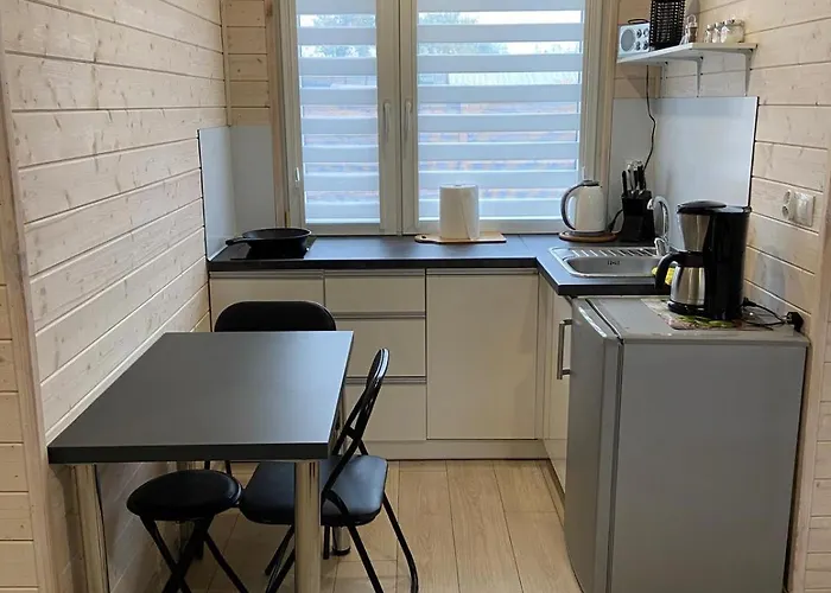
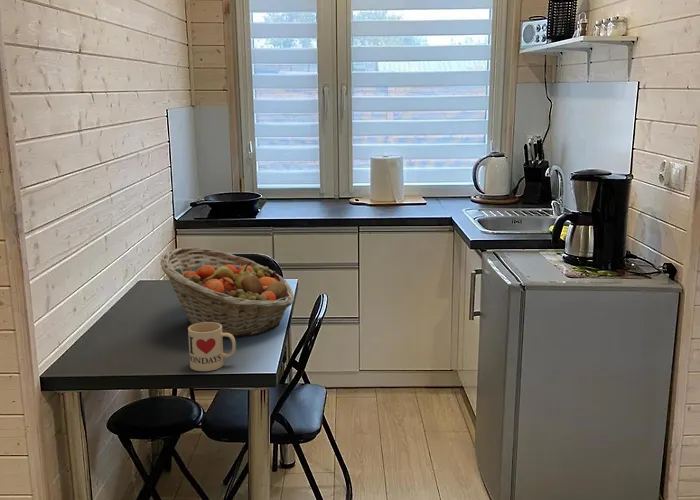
+ mug [187,322,237,372]
+ fruit basket [159,246,295,339]
